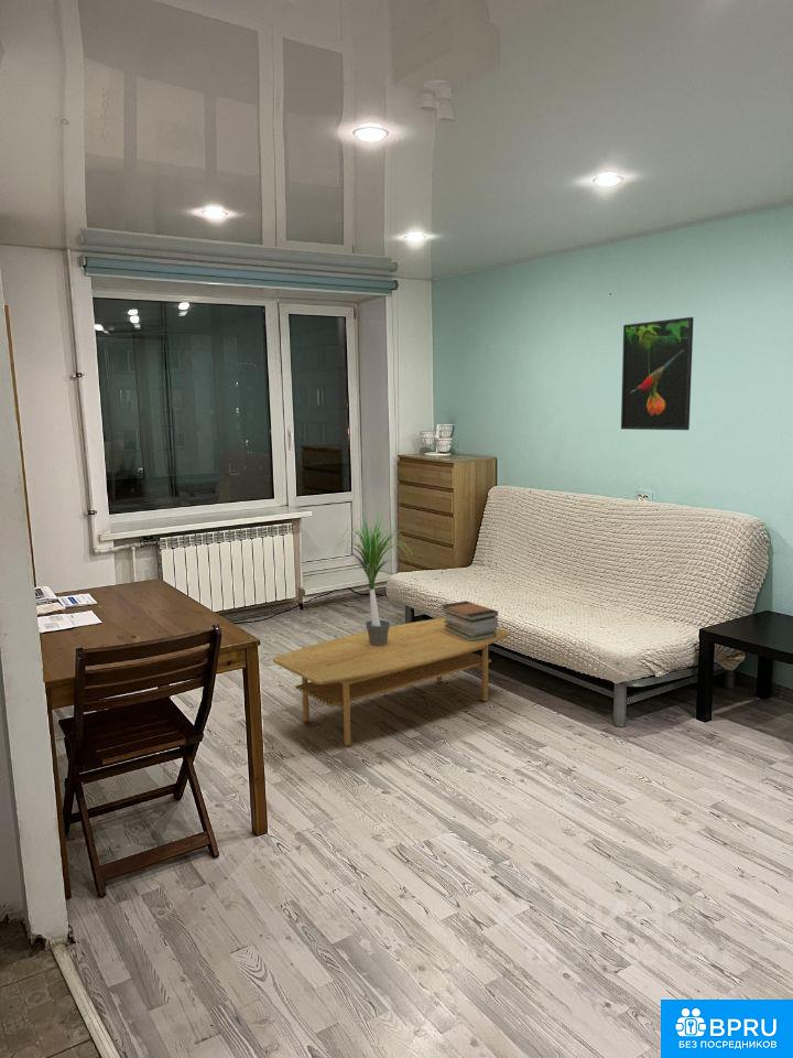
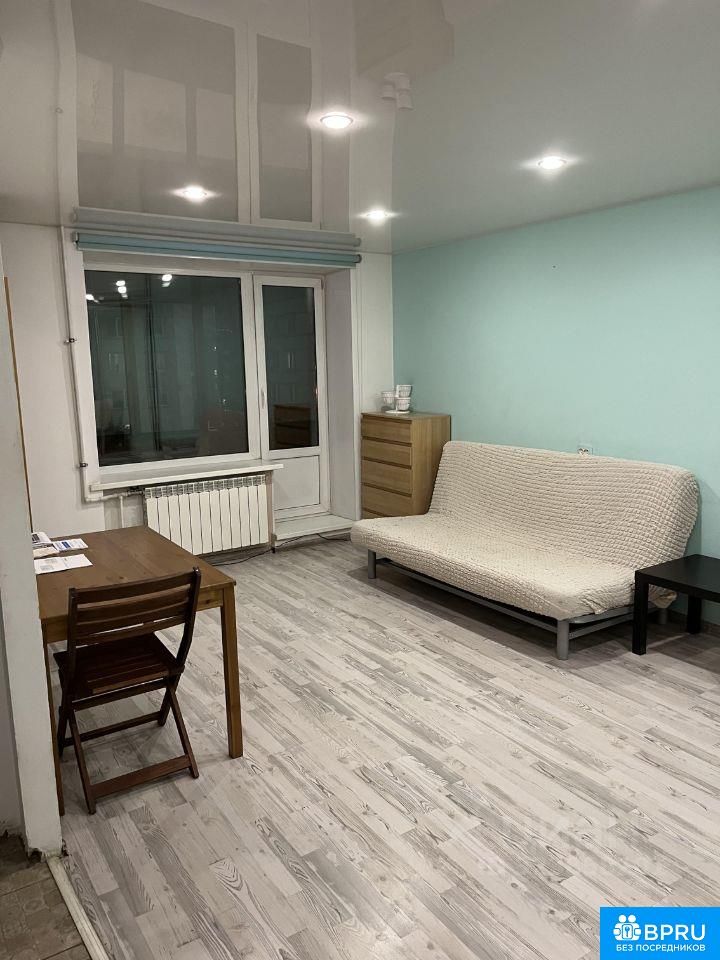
- book stack [439,600,499,641]
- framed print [620,316,695,431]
- coffee table [272,617,511,747]
- potted plant [329,509,416,646]
